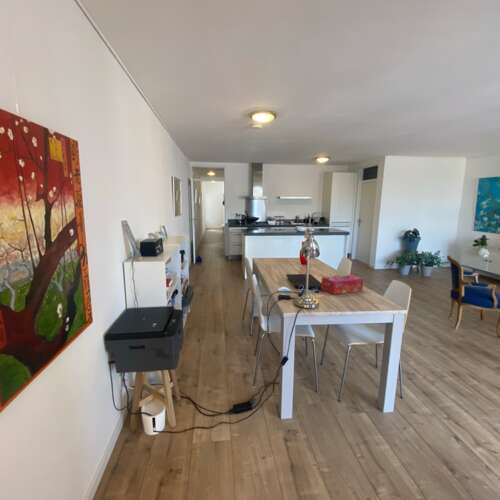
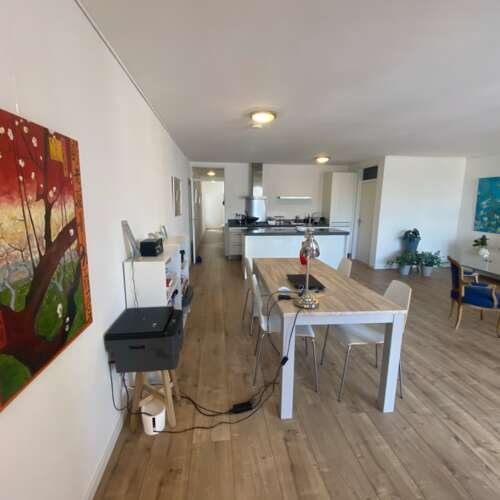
- tissue box [320,273,364,296]
